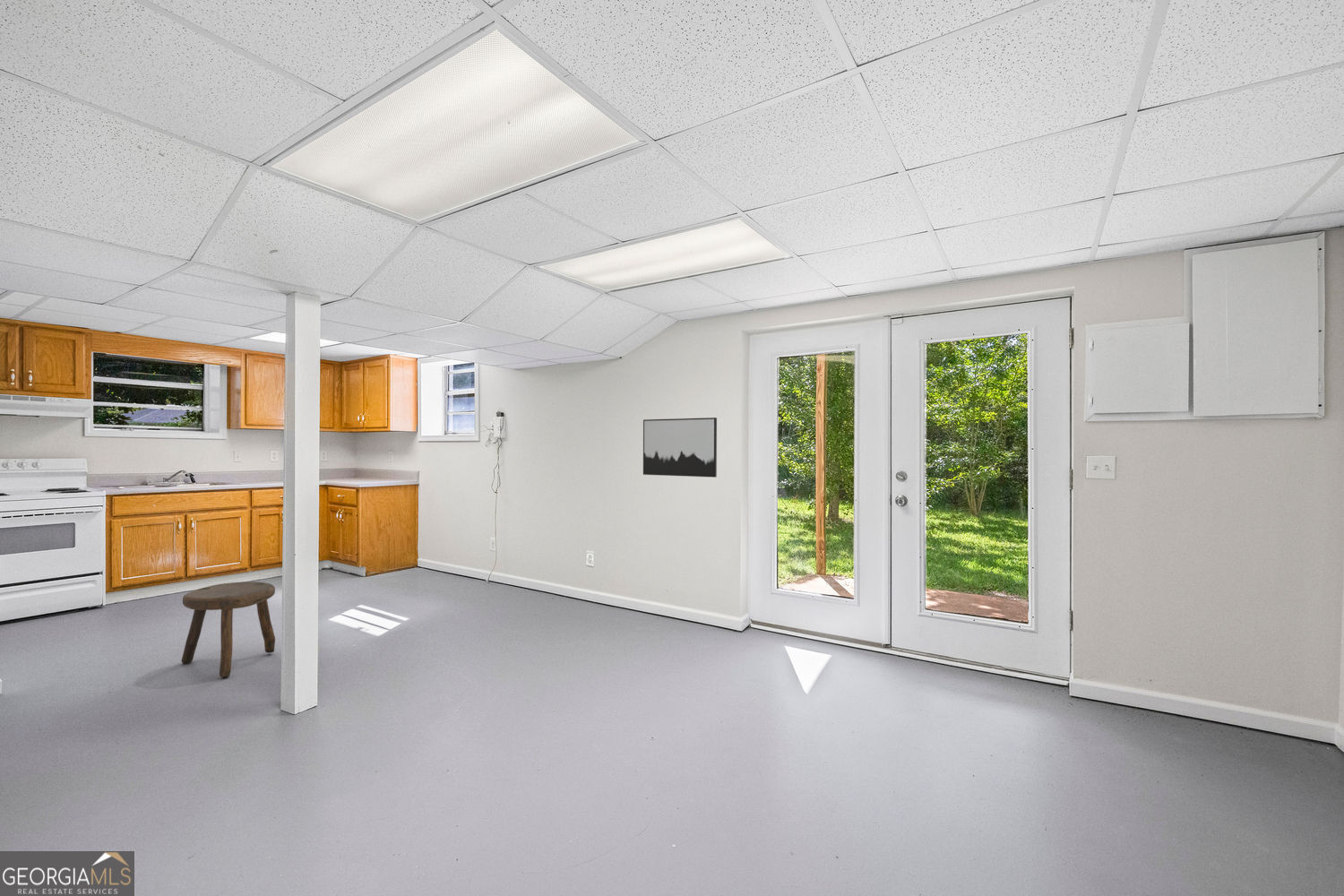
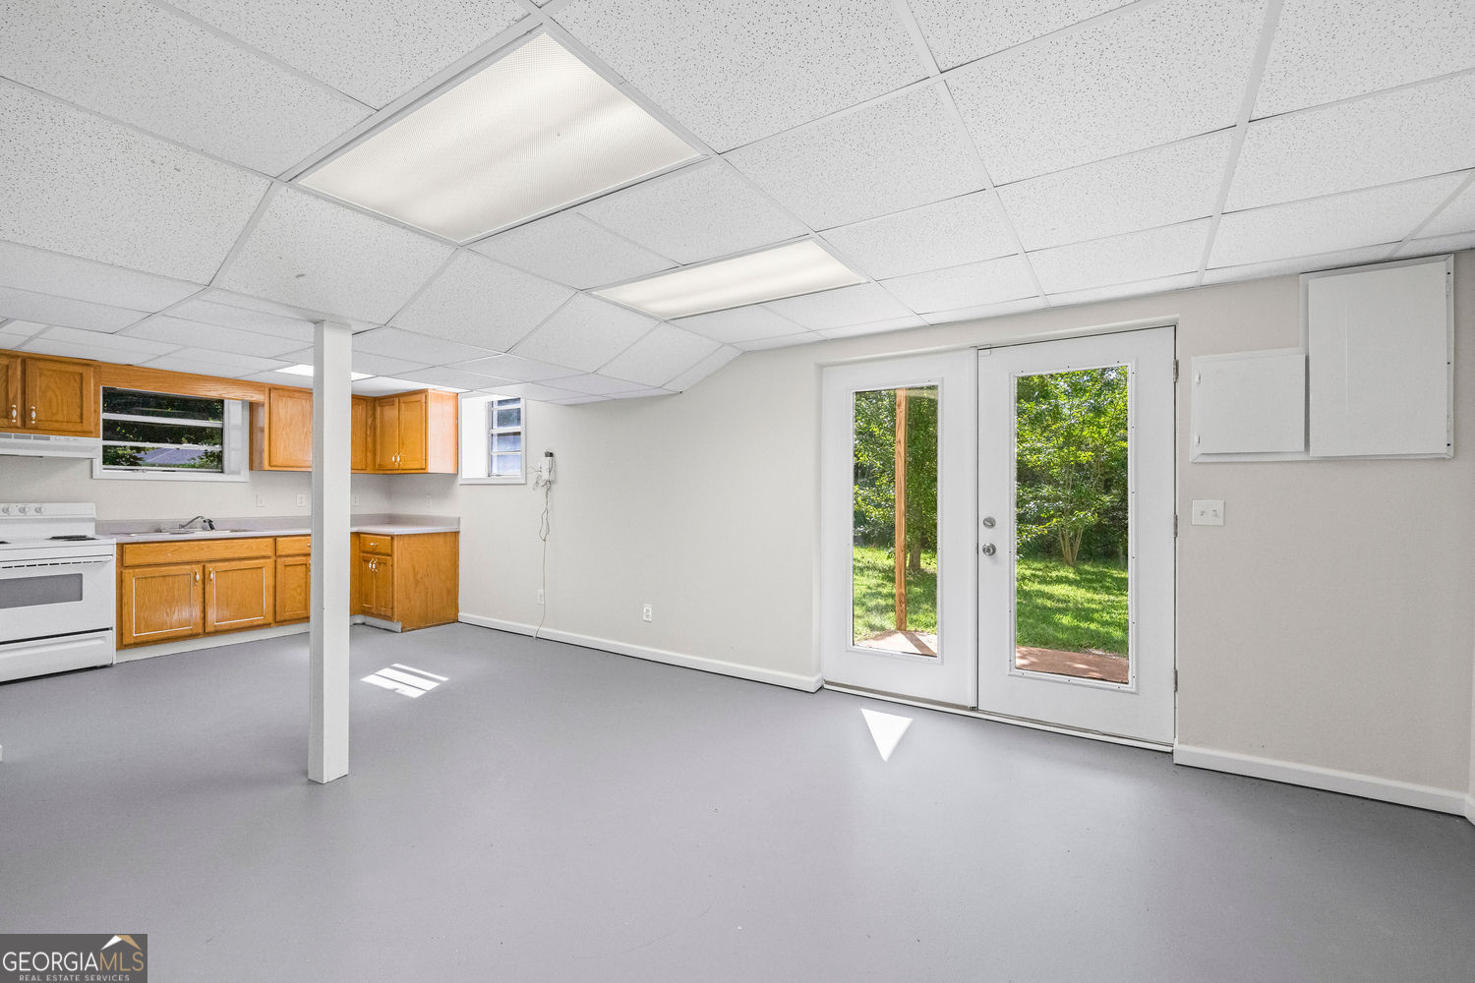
- stool [180,581,276,678]
- wall art [642,417,718,478]
